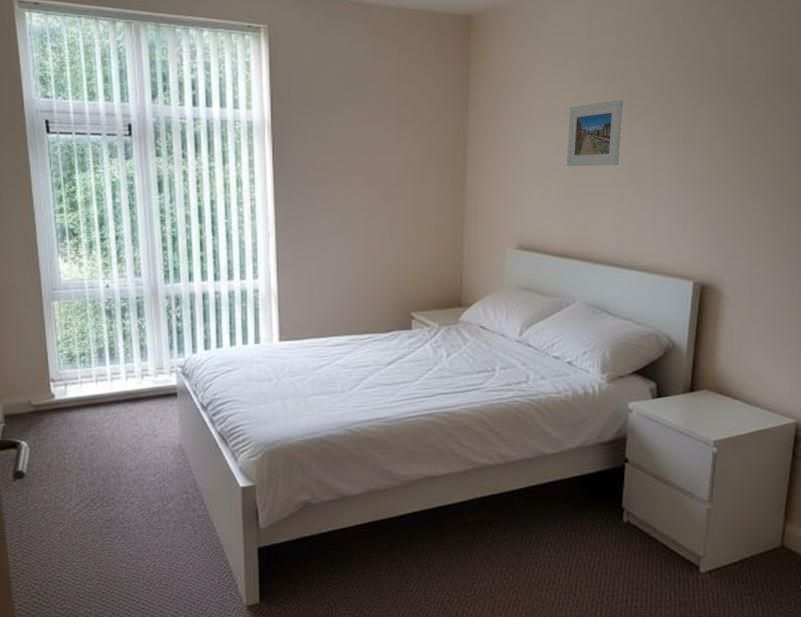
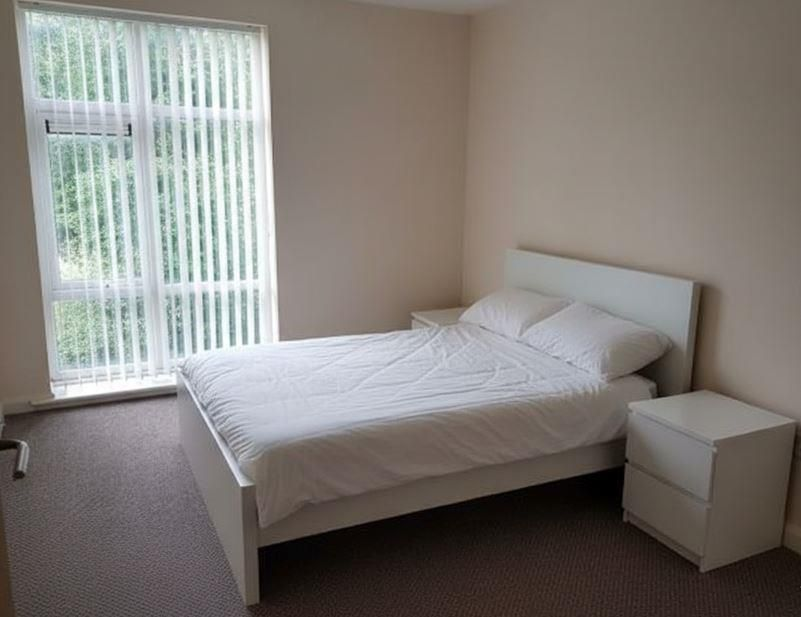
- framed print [566,99,624,167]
